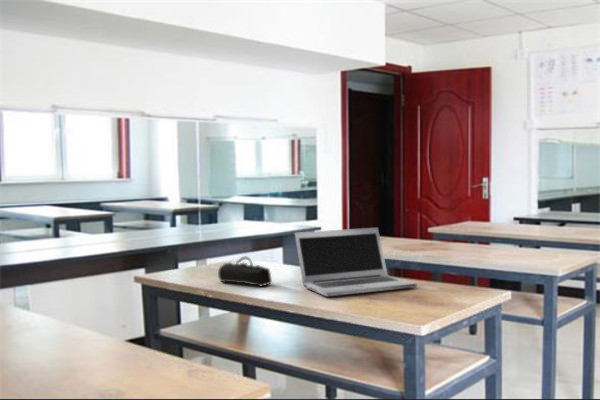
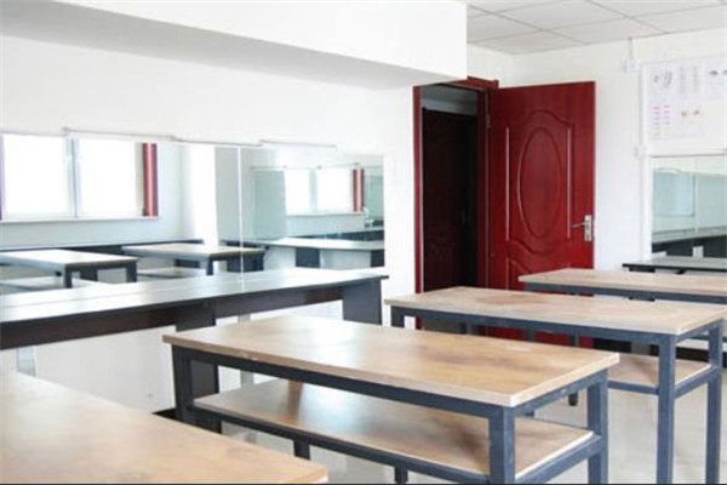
- pencil case [217,256,273,287]
- laptop [294,227,417,297]
